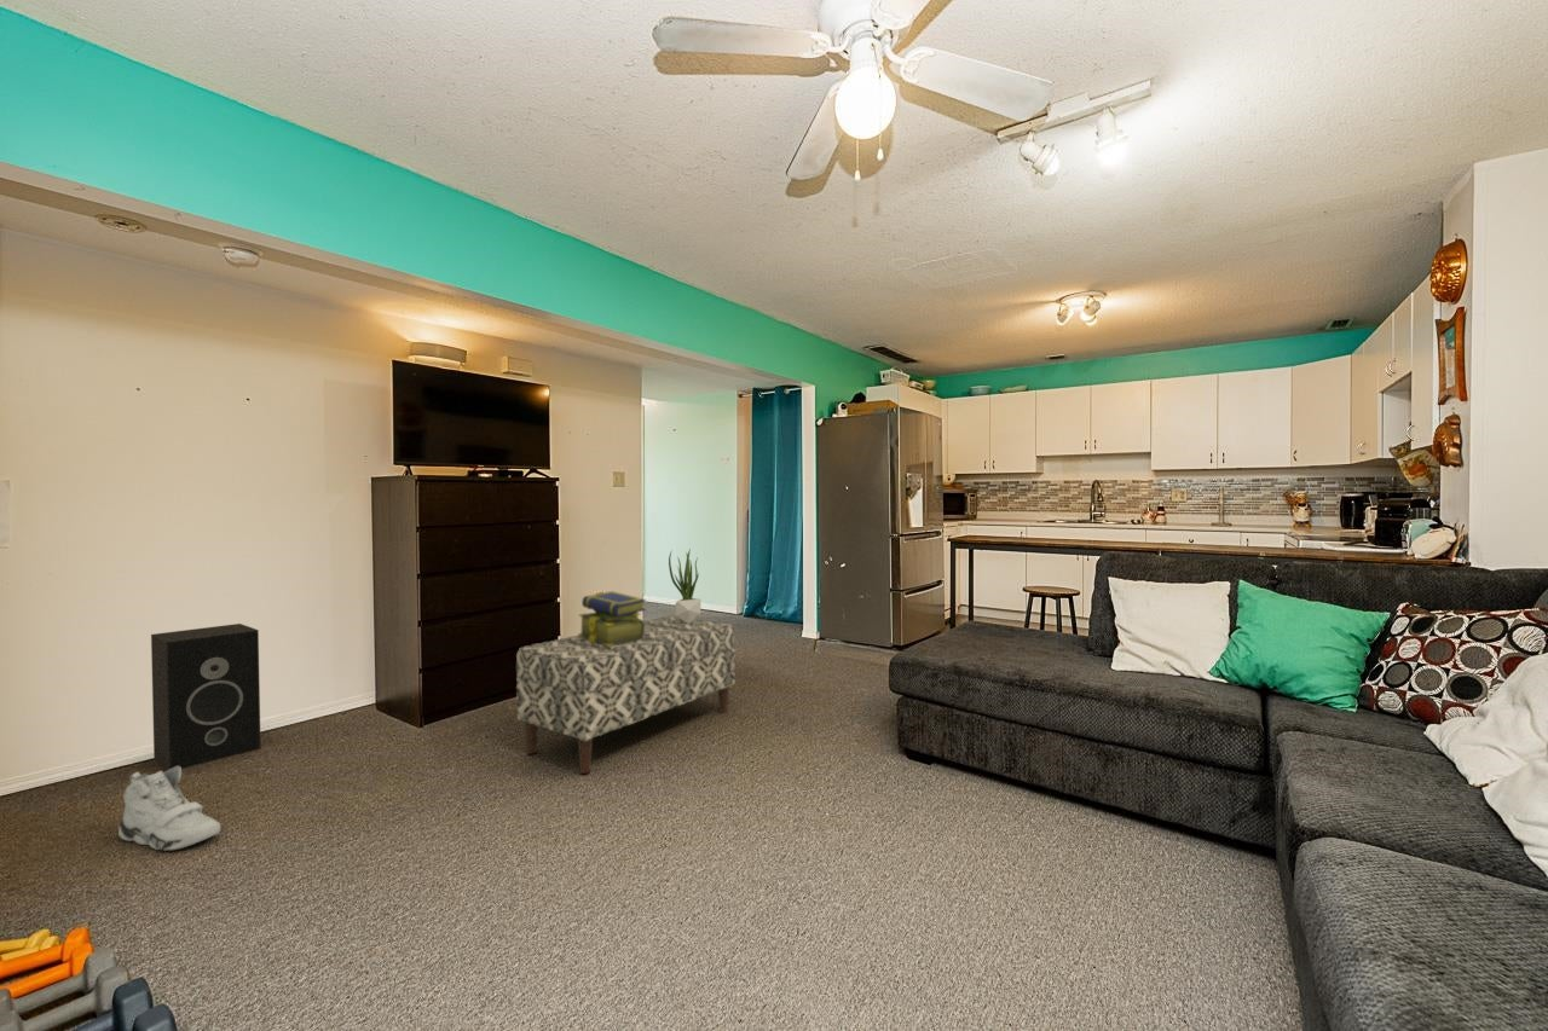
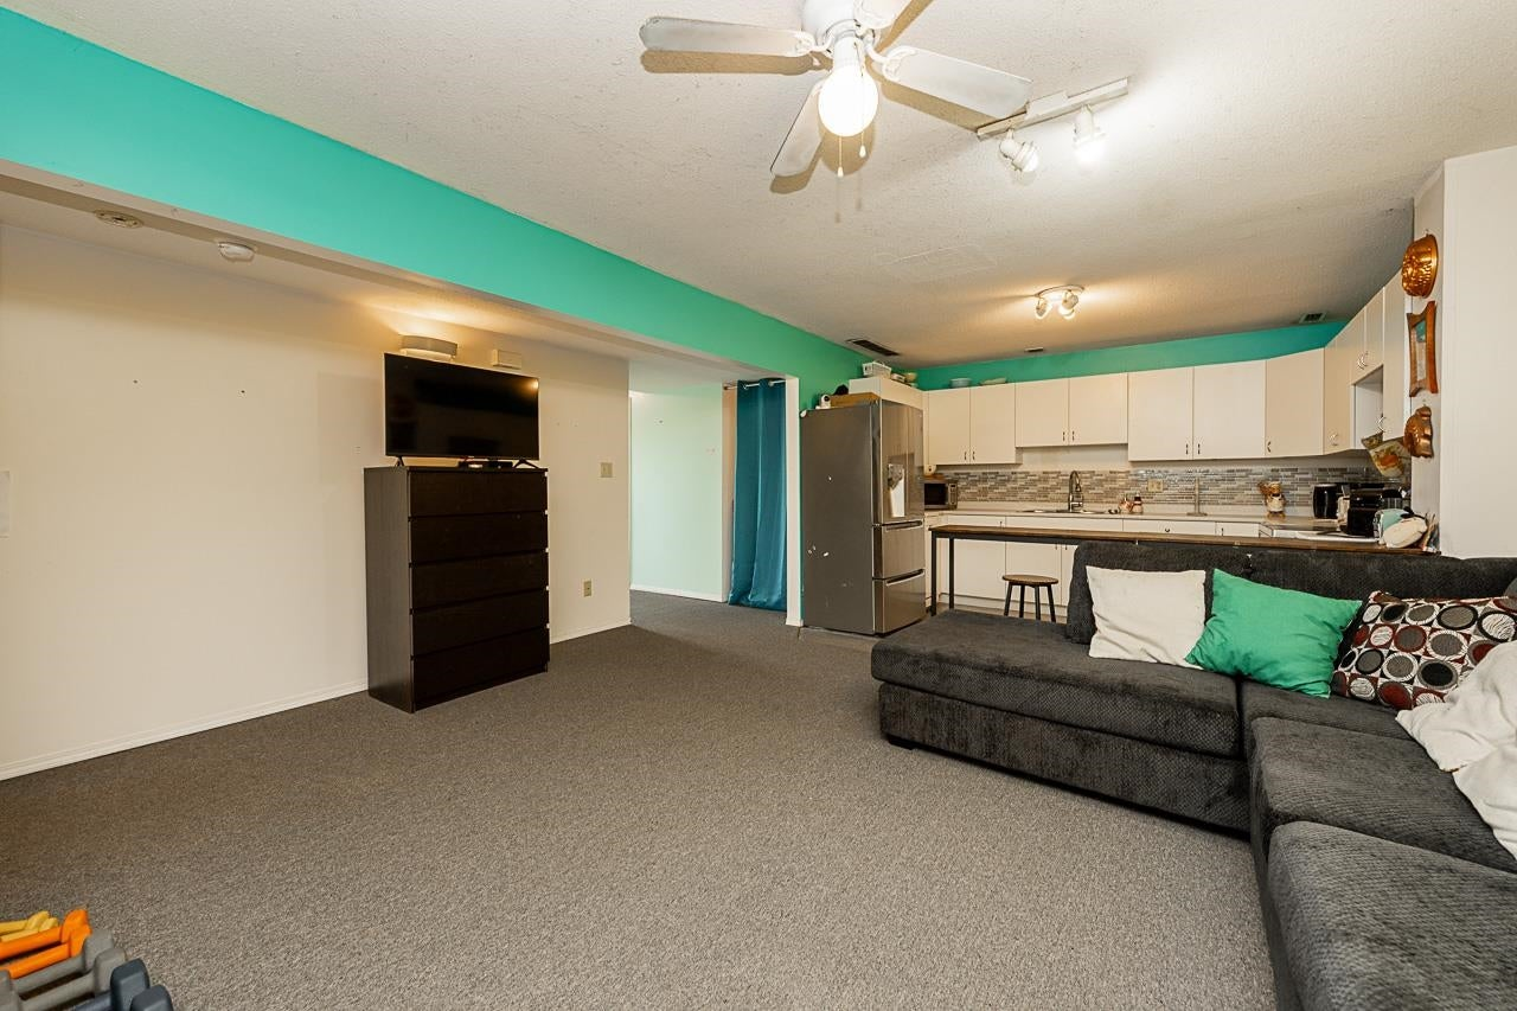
- speaker [150,622,262,771]
- stack of books [577,590,647,647]
- potted plant [668,548,701,624]
- bench [515,615,737,775]
- sneaker [117,766,221,852]
